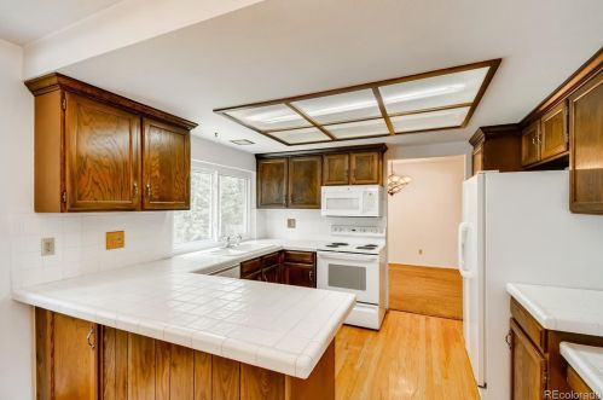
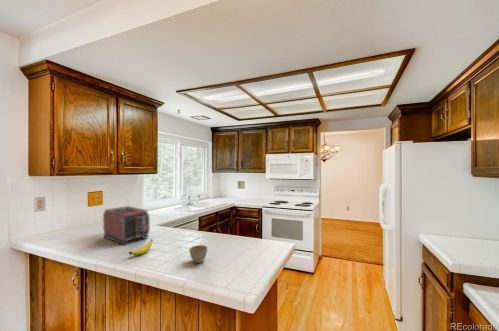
+ toaster [102,205,151,246]
+ banana [128,239,154,256]
+ flower pot [188,244,208,264]
